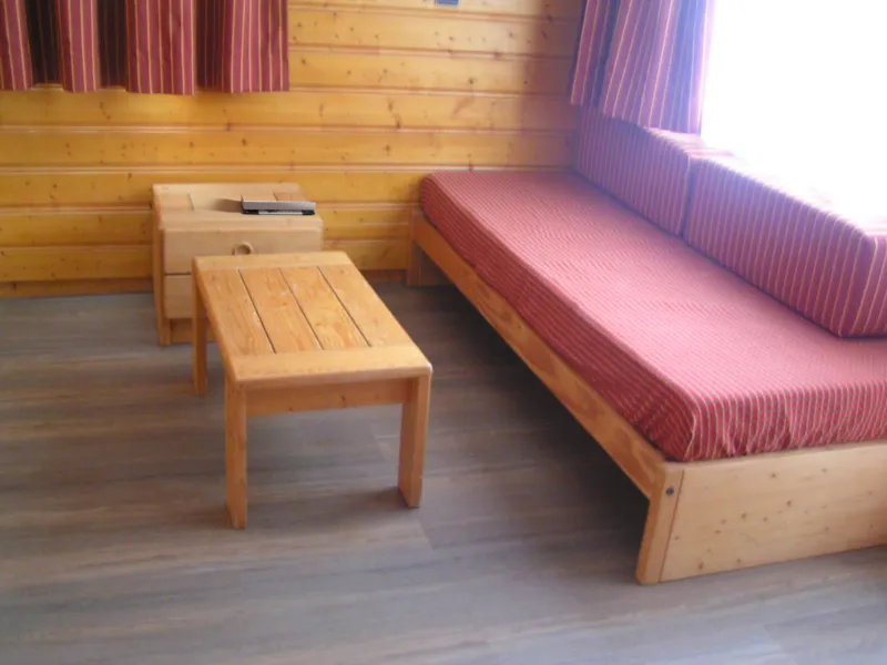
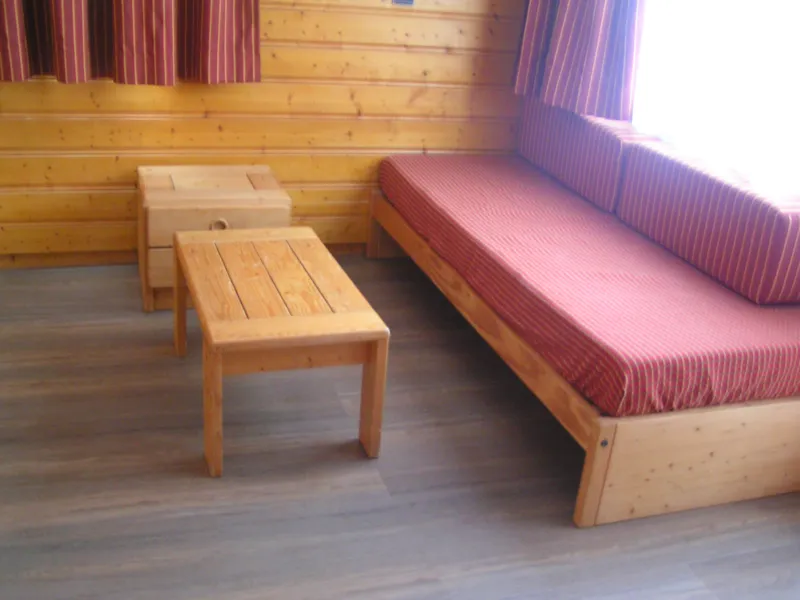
- book [239,193,317,216]
